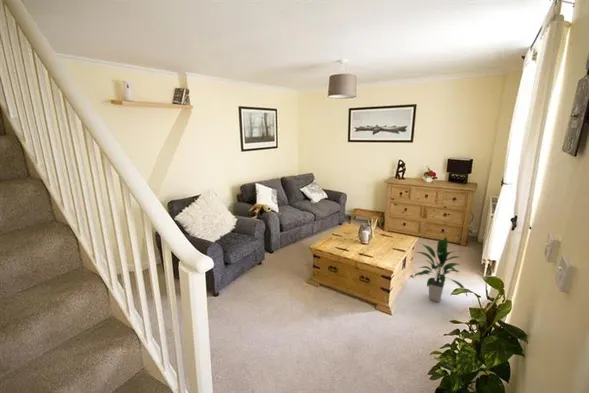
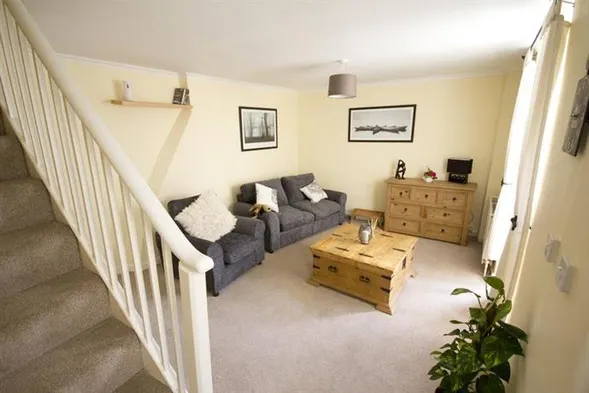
- indoor plant [413,235,469,303]
